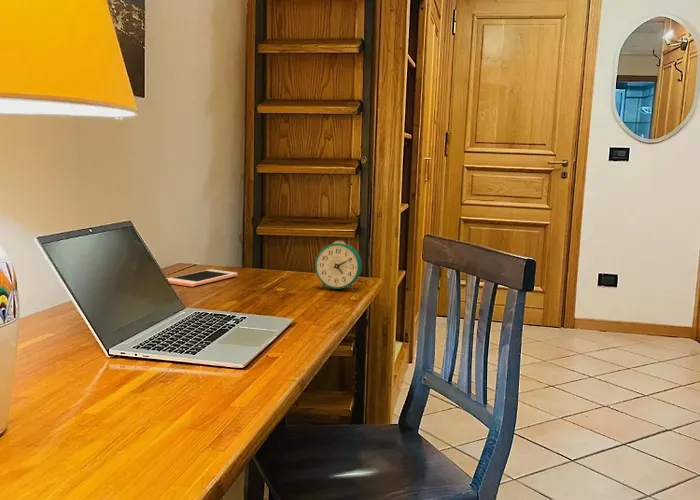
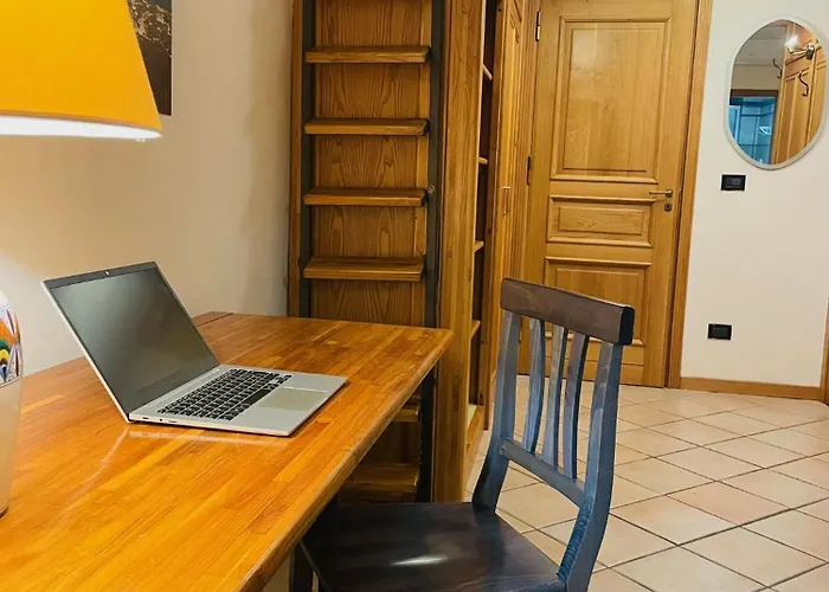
- cell phone [166,268,239,288]
- alarm clock [314,239,363,291]
